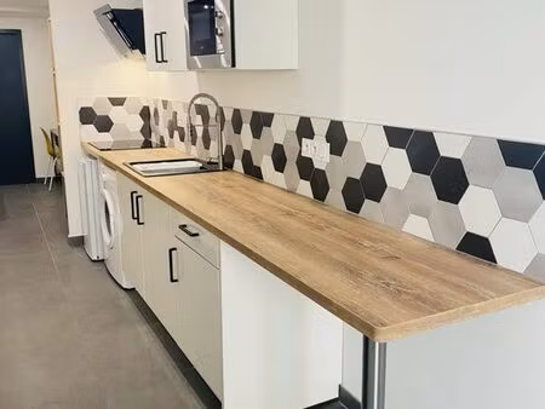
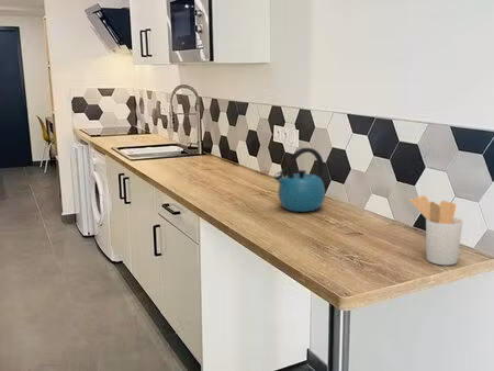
+ kettle [273,147,326,213]
+ utensil holder [408,194,463,266]
